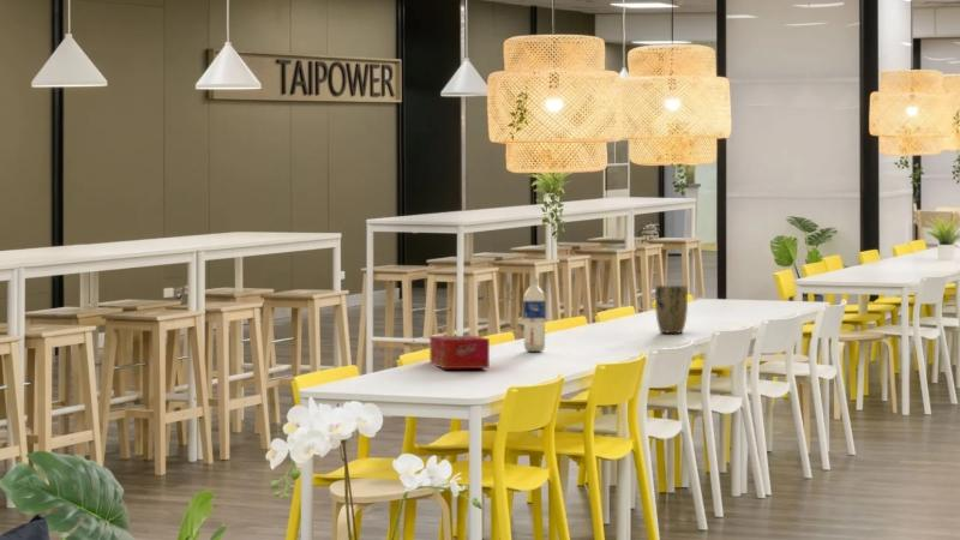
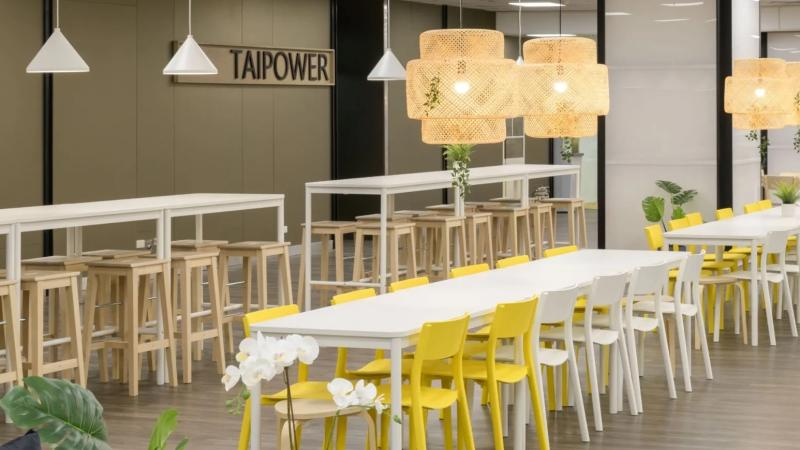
- tissue box [428,335,491,370]
- water bottle [522,276,546,353]
- plant pot [654,284,689,335]
